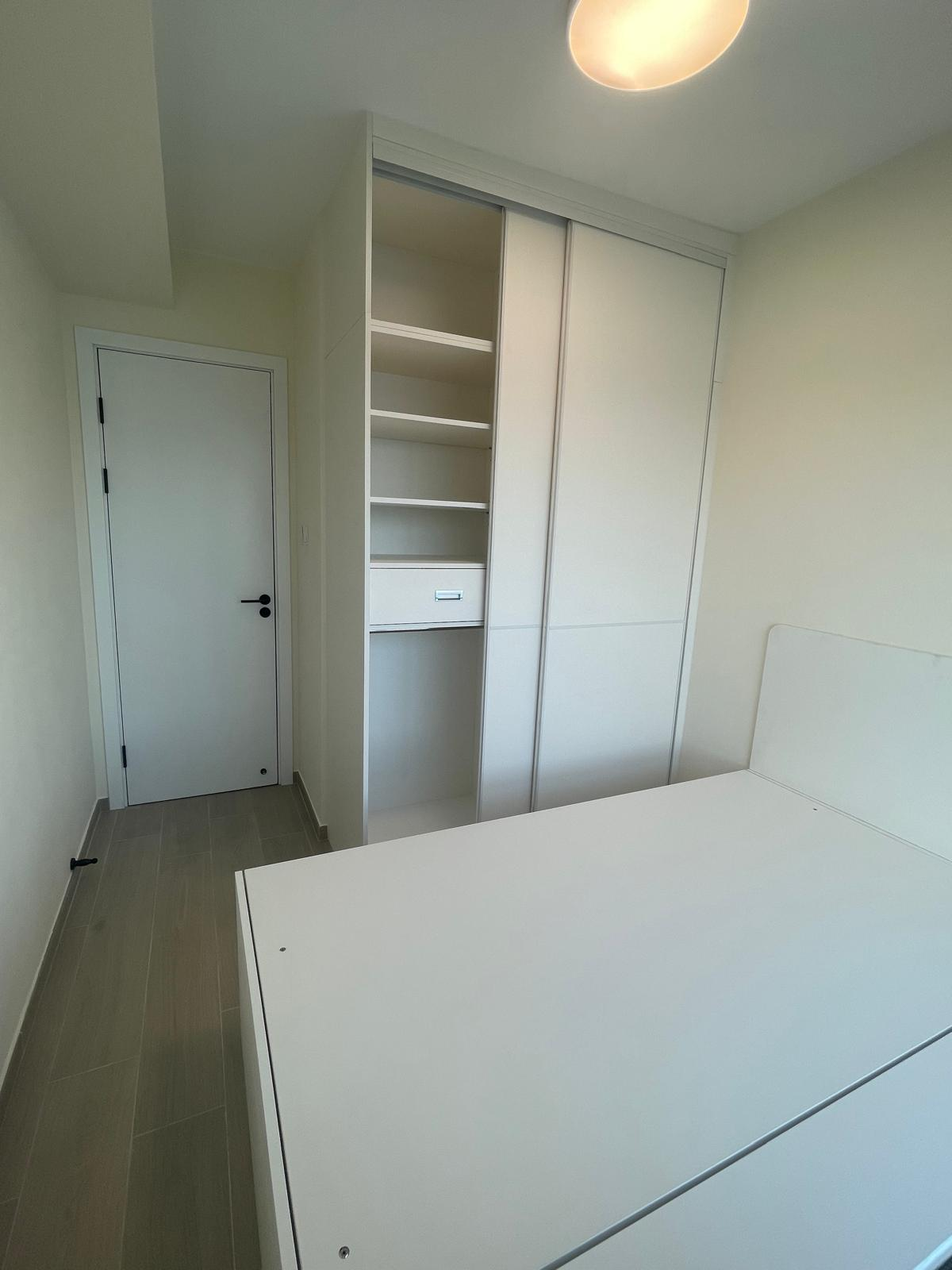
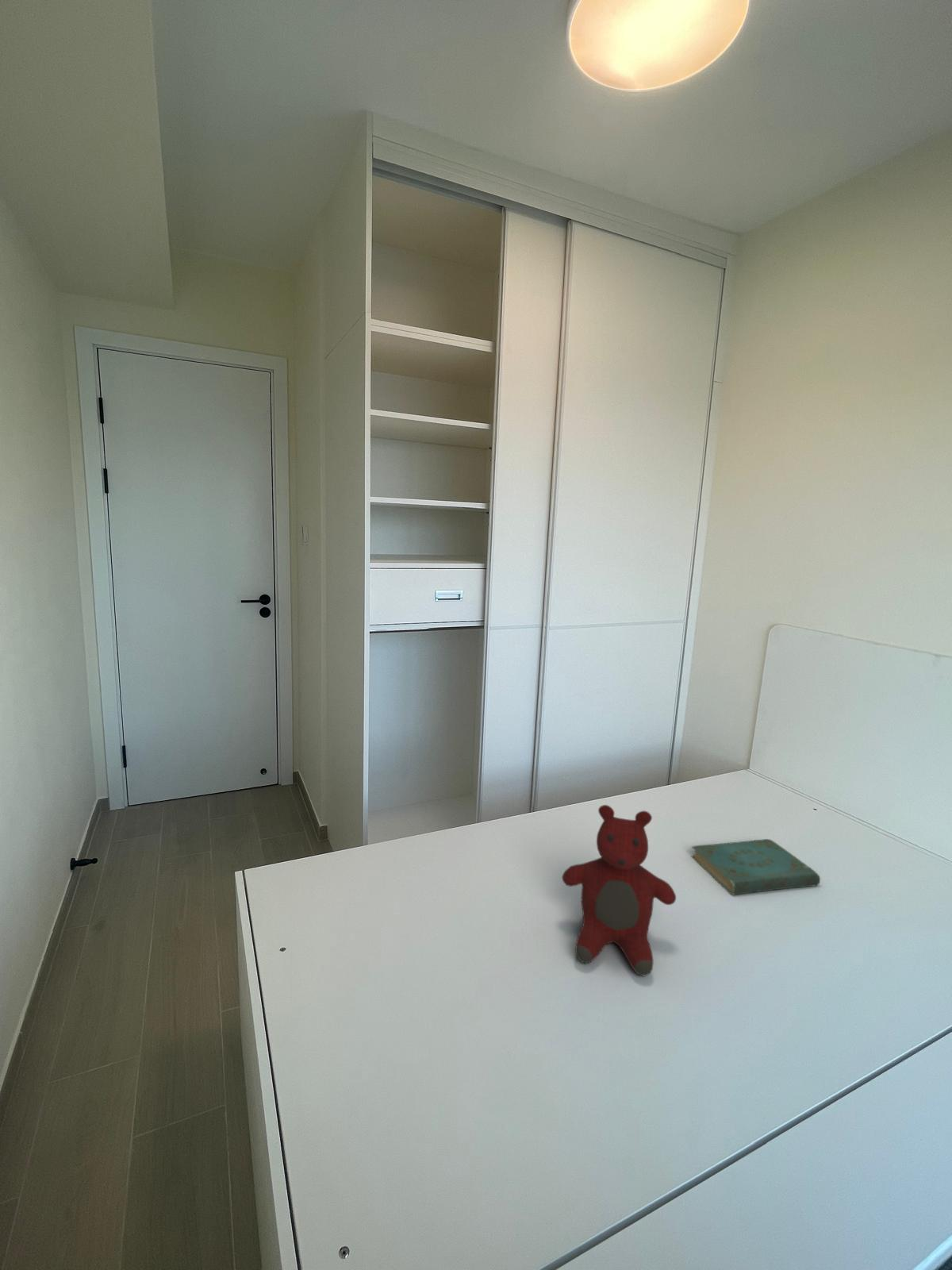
+ book [690,838,821,896]
+ teddy bear [562,804,677,977]
